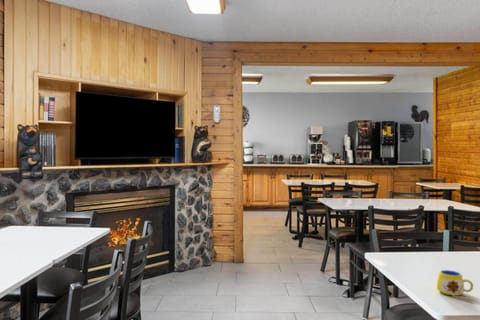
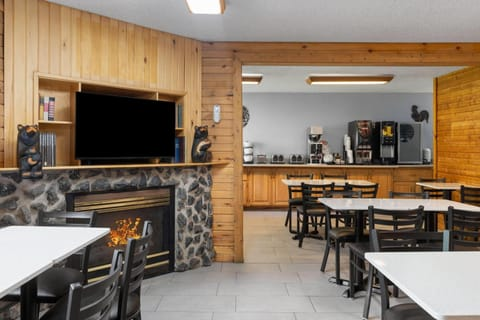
- mug [436,269,474,299]
